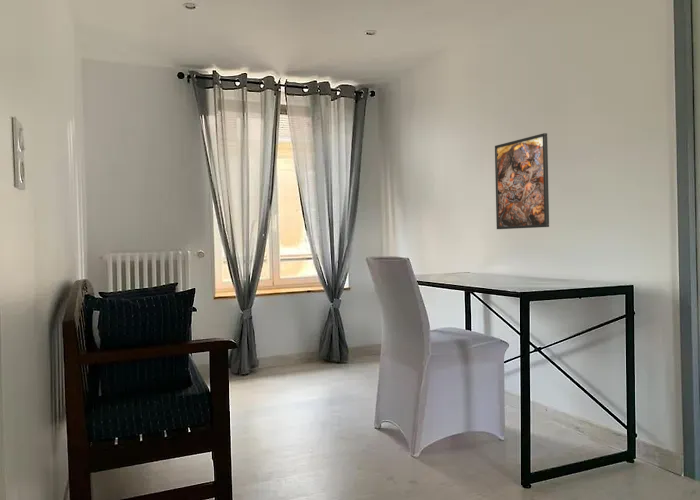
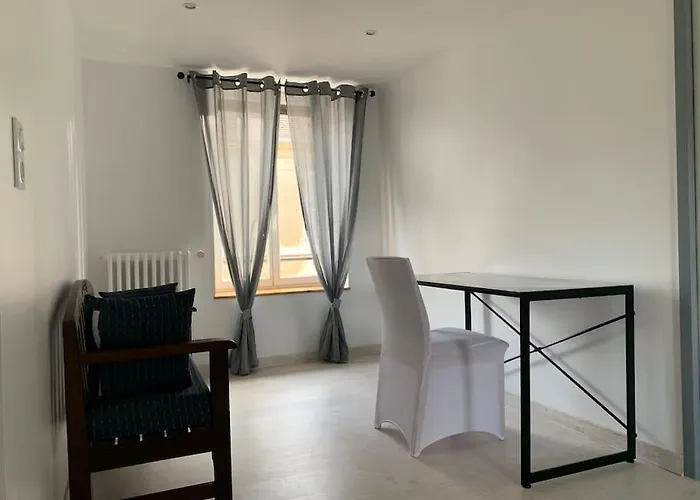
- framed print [494,132,550,230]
